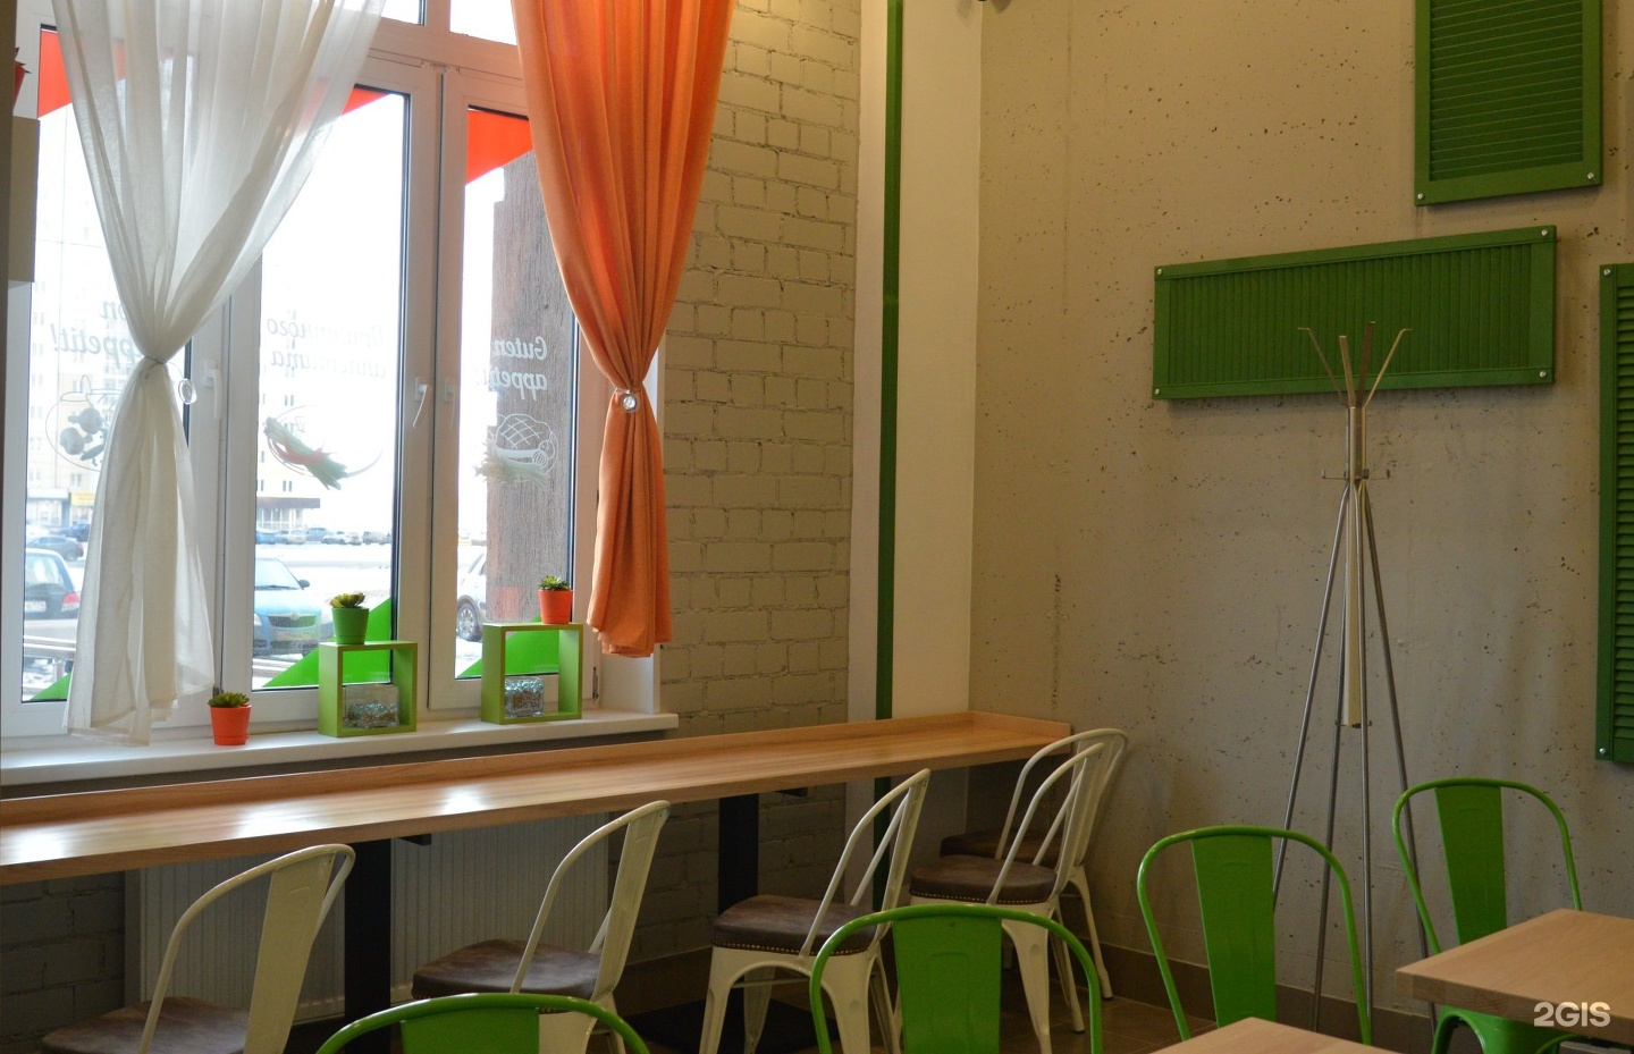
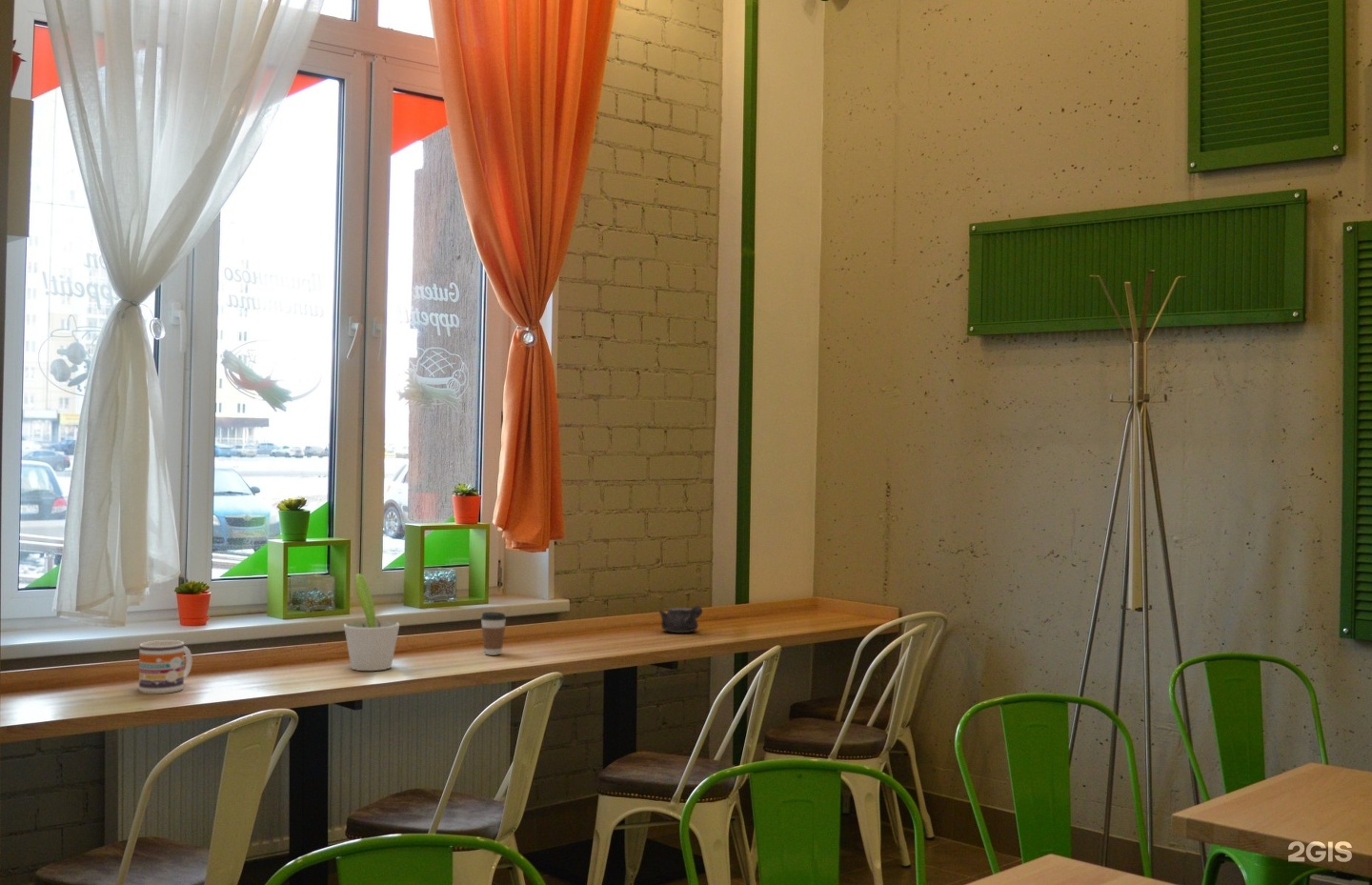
+ potted plant [343,573,400,672]
+ mug [138,639,193,694]
+ teapot [658,605,703,634]
+ coffee cup [480,612,507,656]
